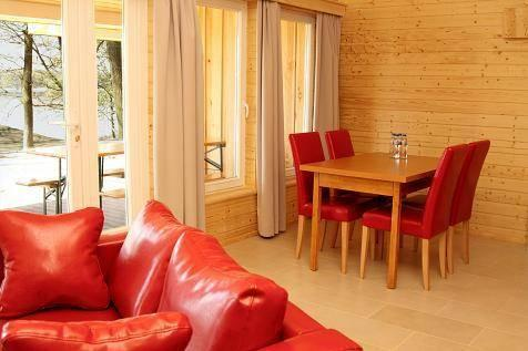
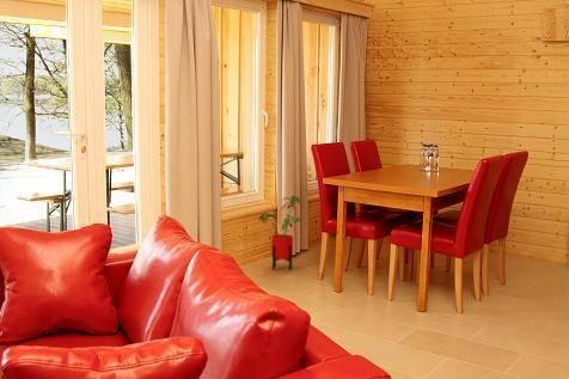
+ house plant [258,195,304,271]
